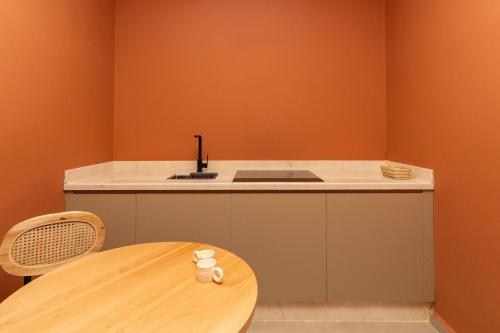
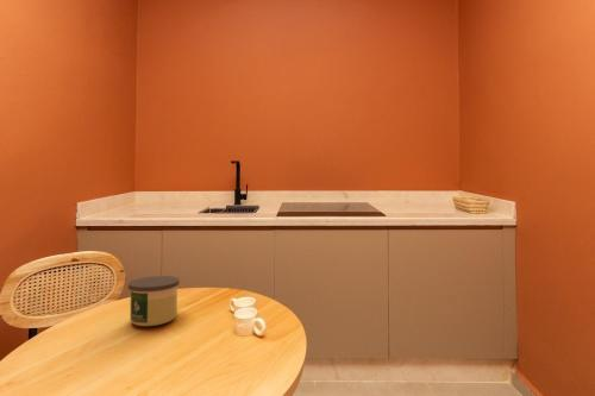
+ candle [127,275,181,327]
